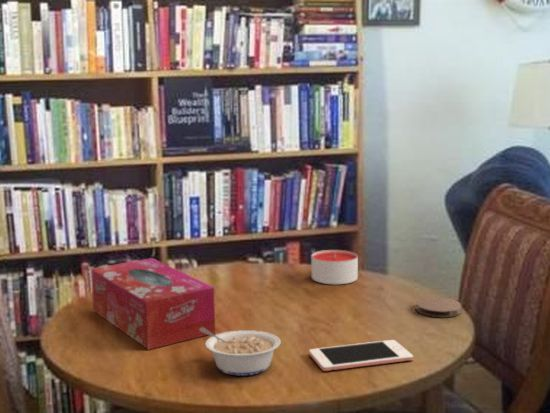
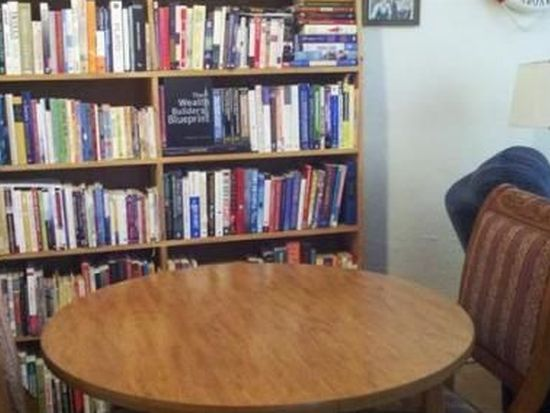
- candle [311,249,359,285]
- cell phone [308,339,414,372]
- coaster [415,296,462,318]
- legume [199,327,282,377]
- tissue box [90,257,216,351]
